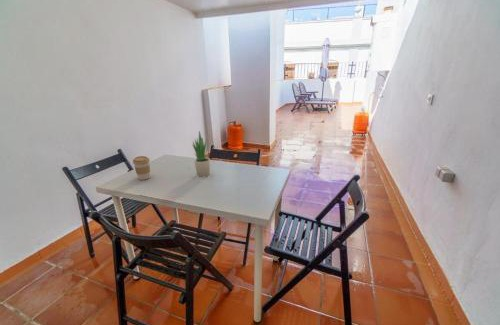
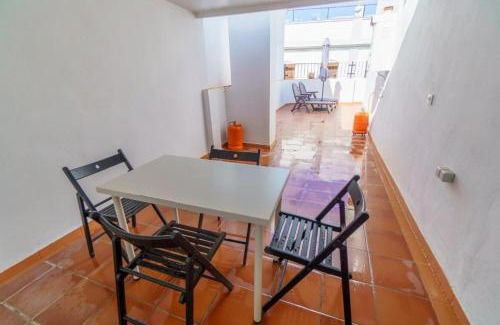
- coffee cup [132,155,152,181]
- potted plant [191,130,211,178]
